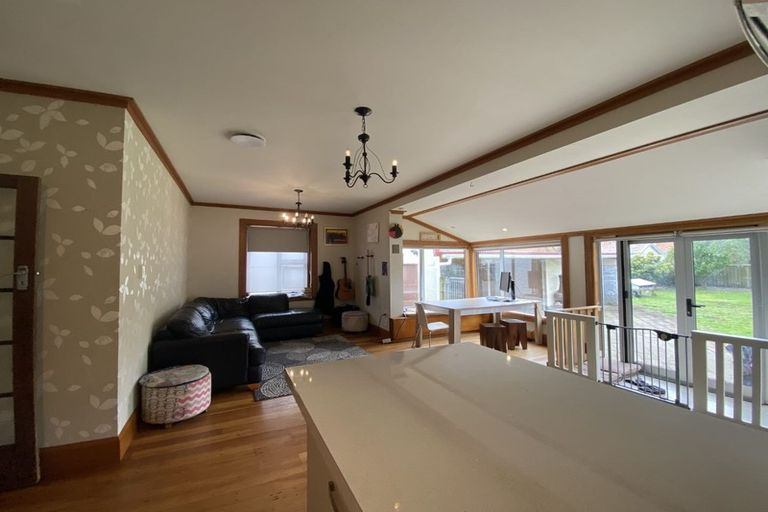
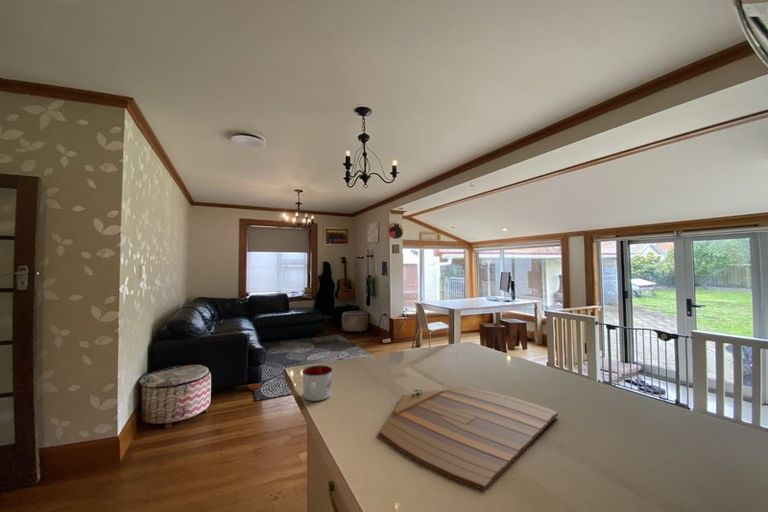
+ cutting board [378,386,559,492]
+ mug [301,365,333,402]
